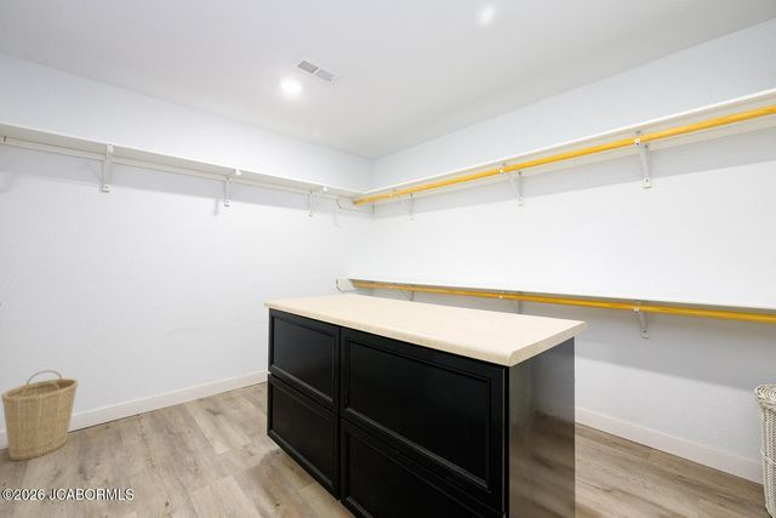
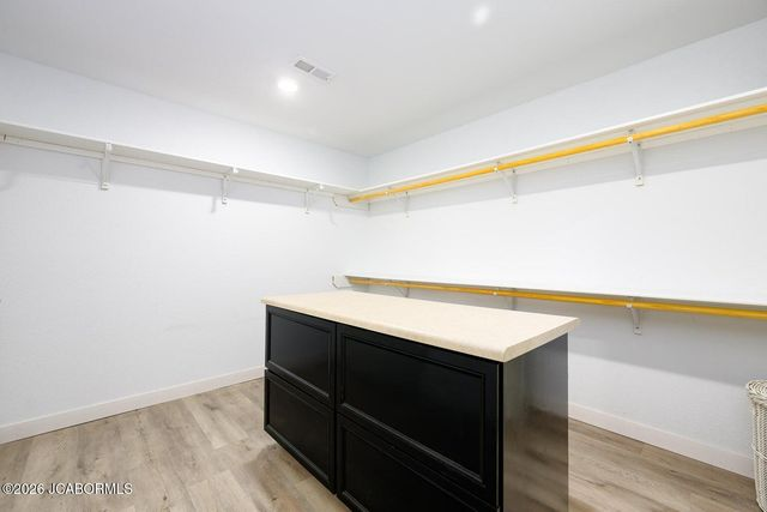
- basket [0,369,79,461]
